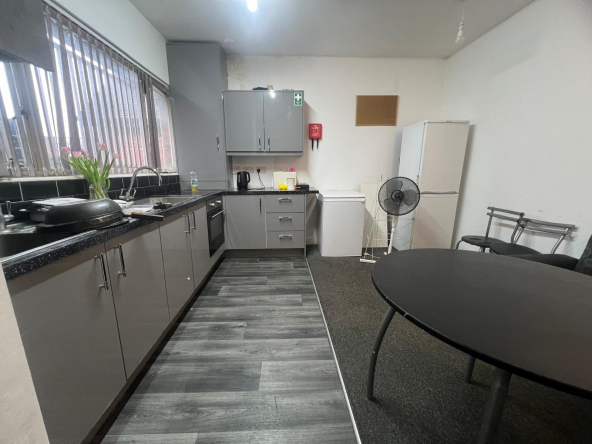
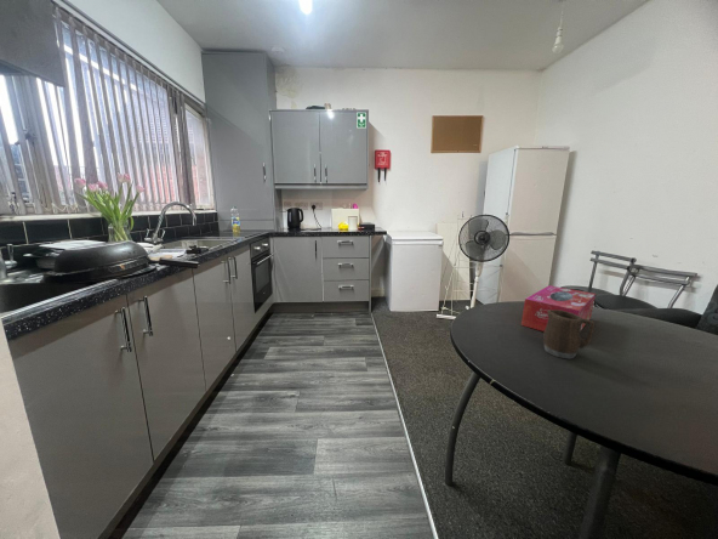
+ tissue box [520,284,597,333]
+ mug [542,310,596,359]
